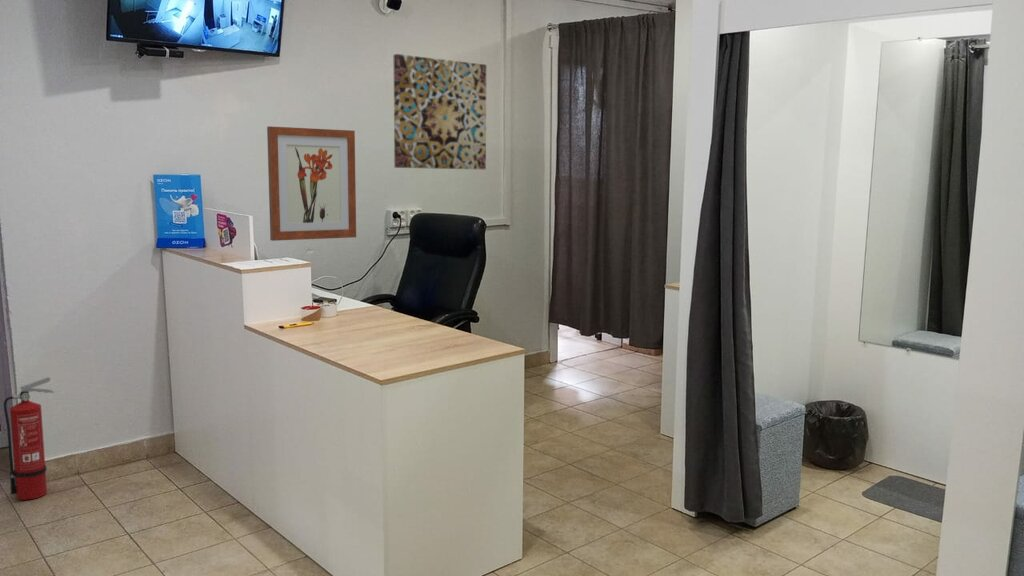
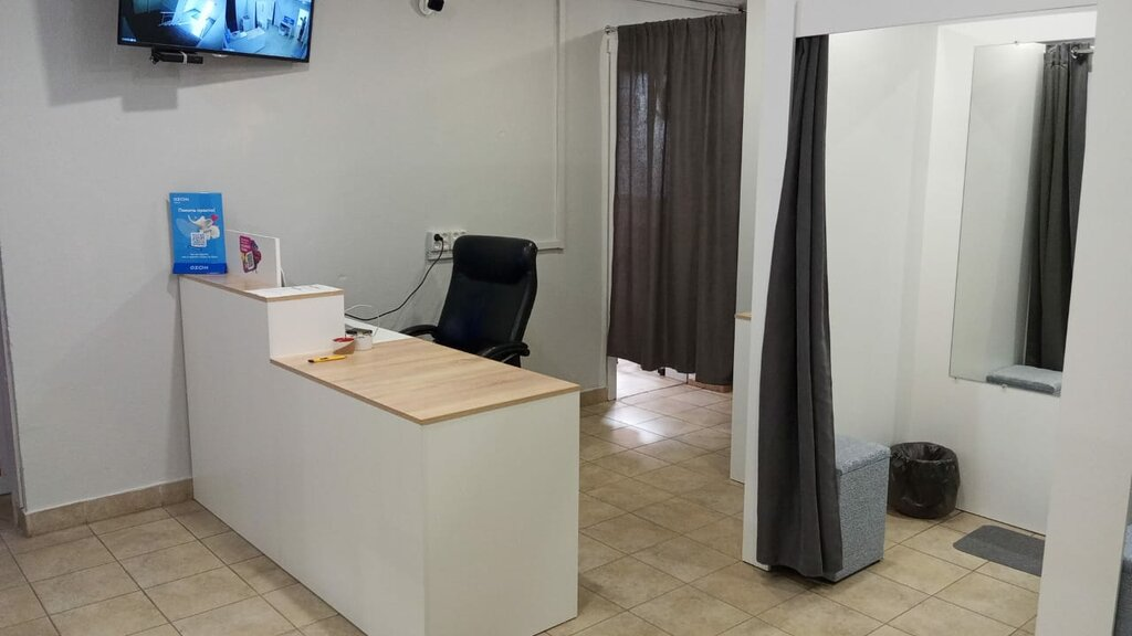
- wall art [393,53,487,170]
- wall art [266,125,357,242]
- fire extinguisher [3,375,55,501]
